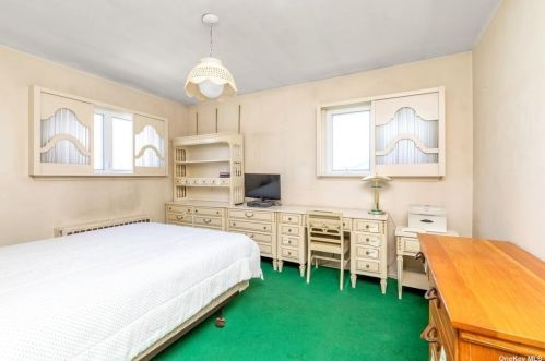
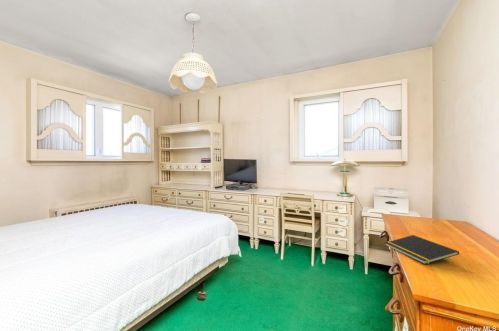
+ notepad [384,234,460,265]
